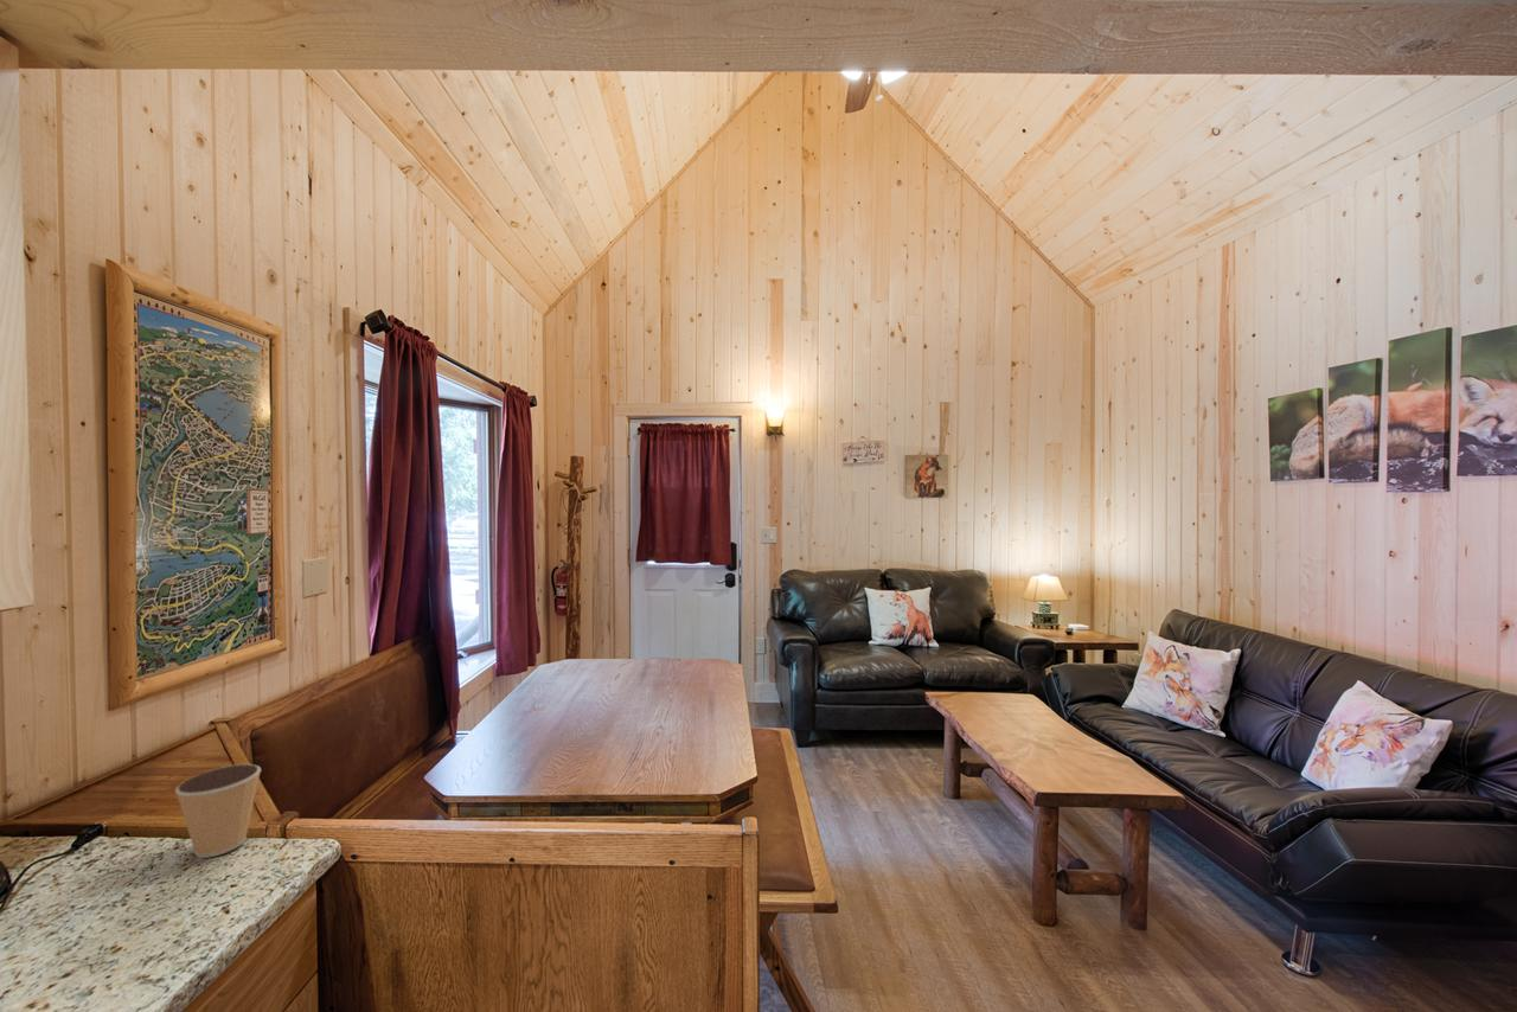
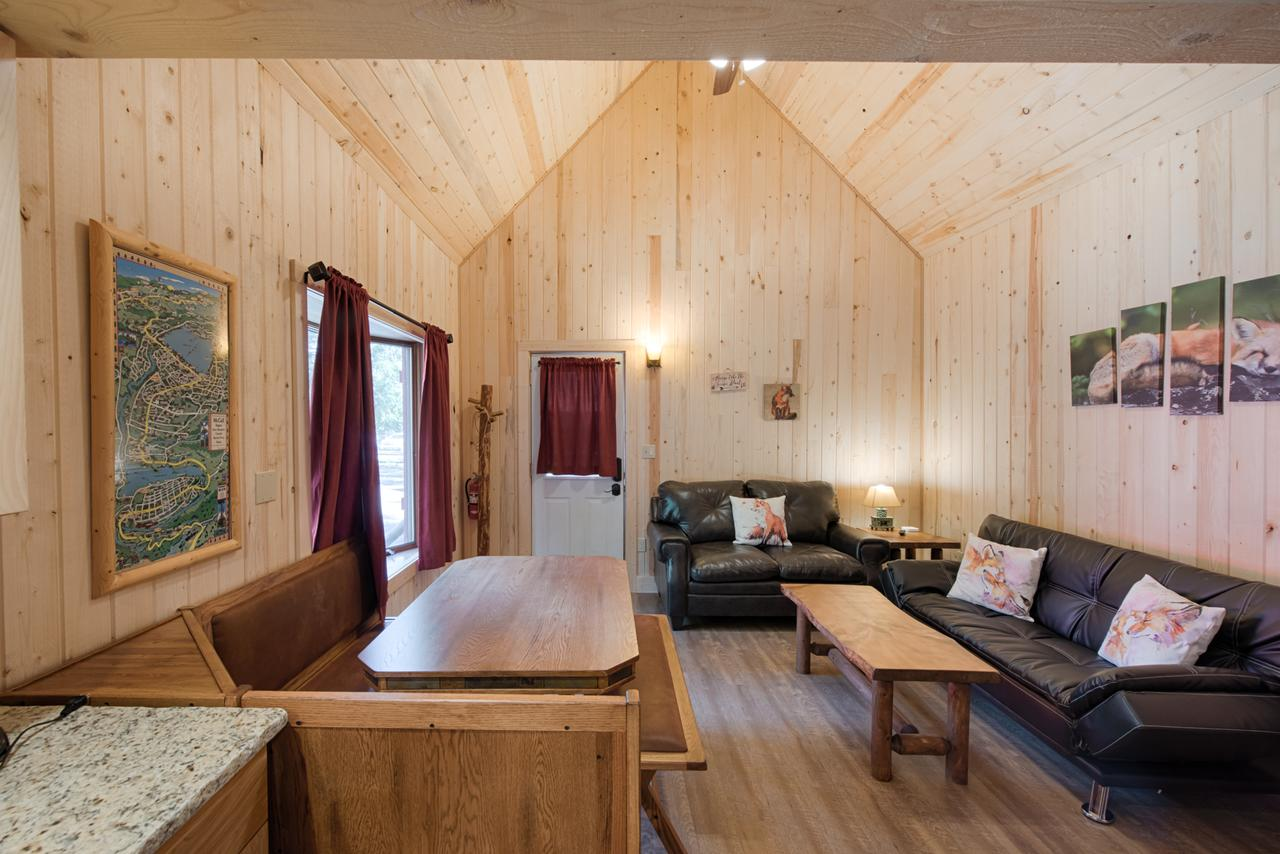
- coffee cup [174,763,262,859]
